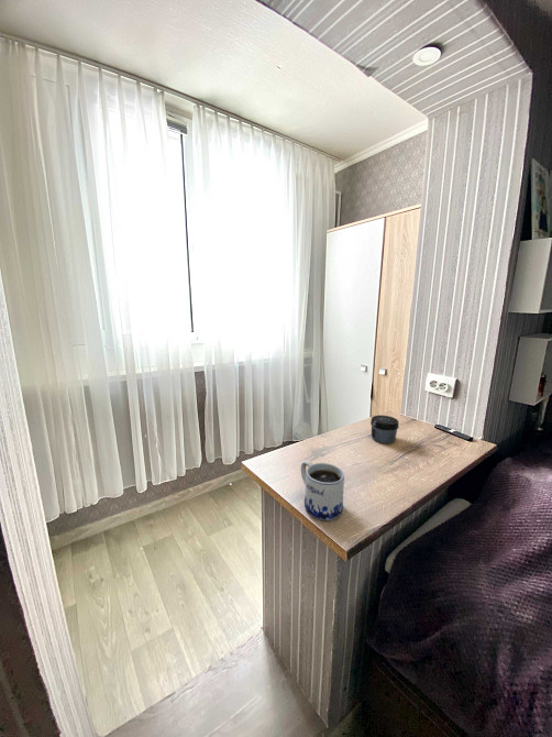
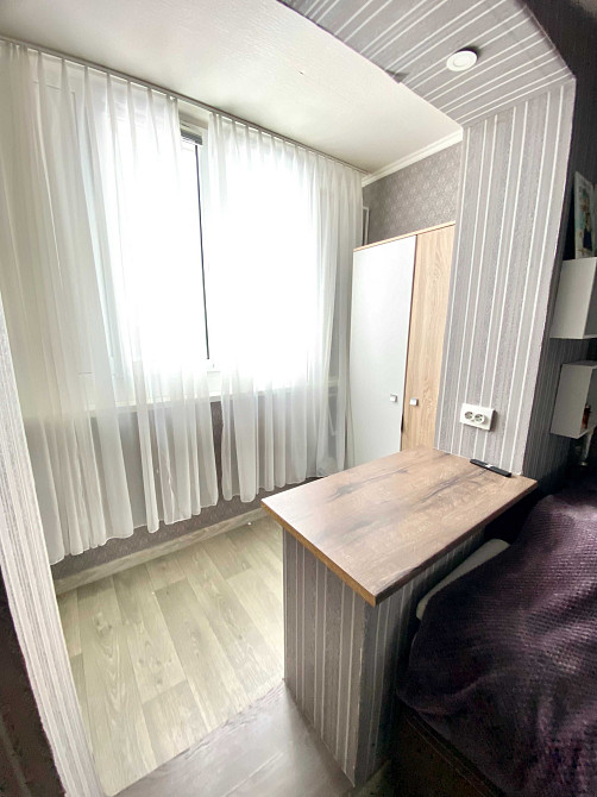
- mug [300,460,345,521]
- jar [369,414,400,444]
